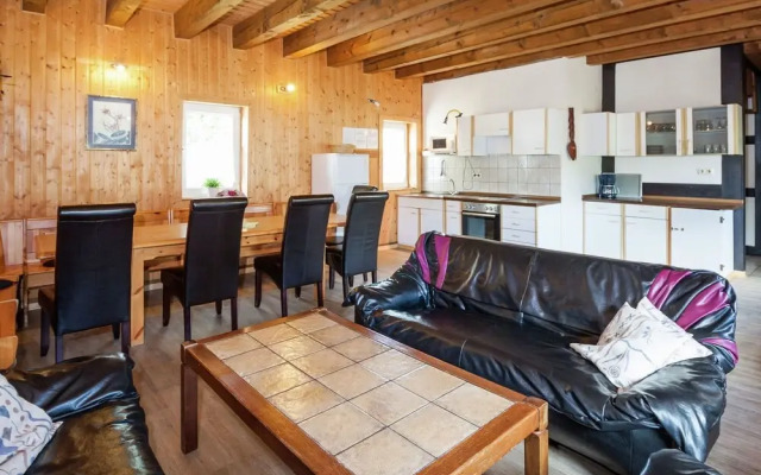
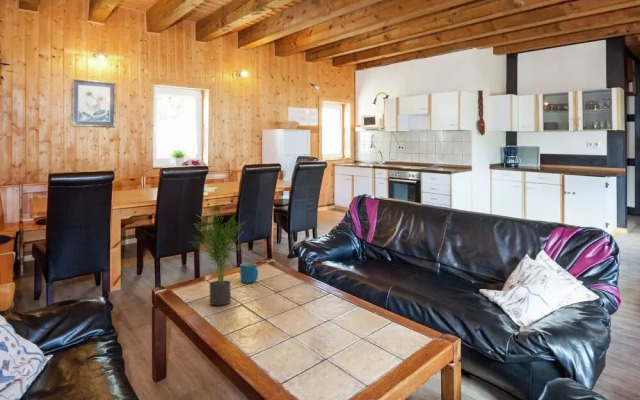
+ potted plant [188,200,245,307]
+ mug [239,262,259,284]
